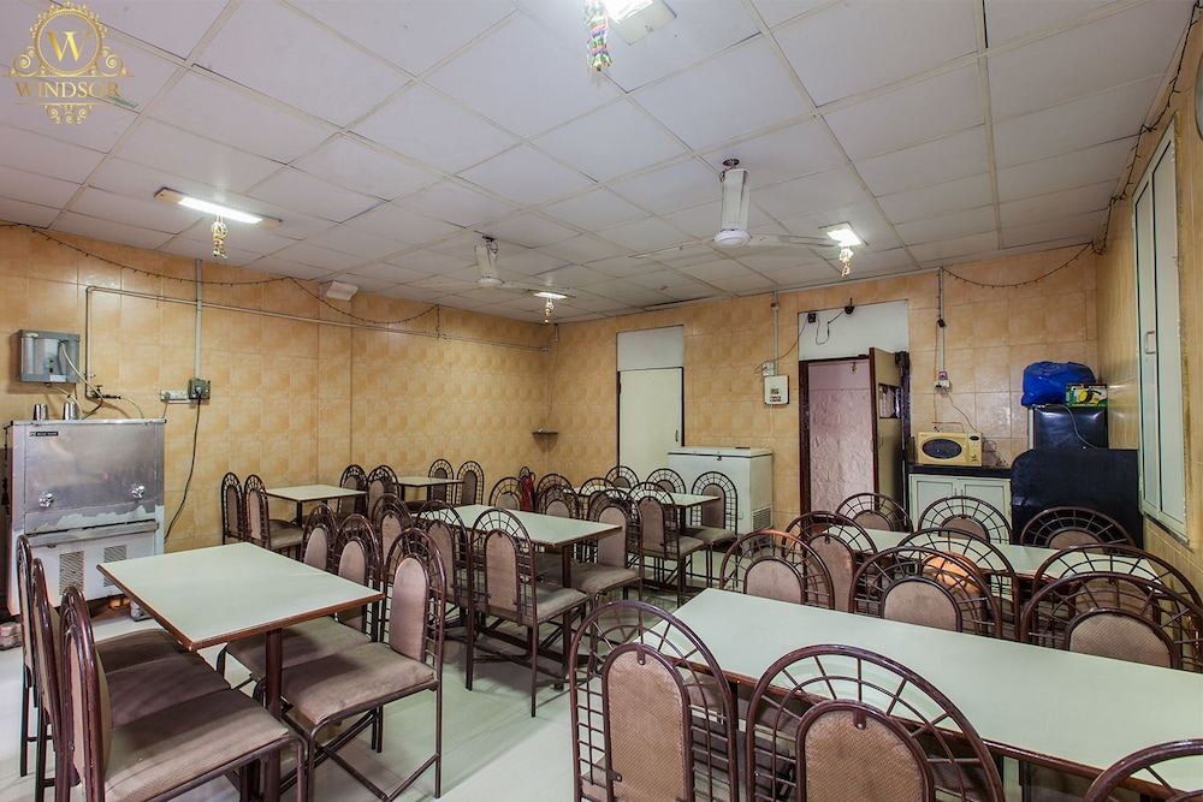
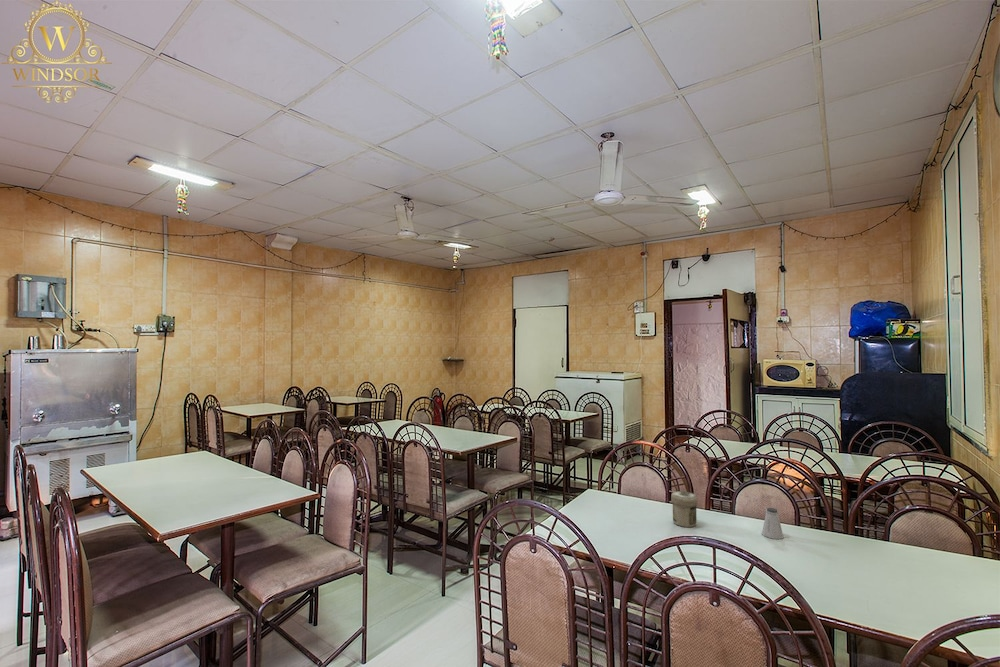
+ jar [670,490,698,528]
+ saltshaker [761,507,784,540]
